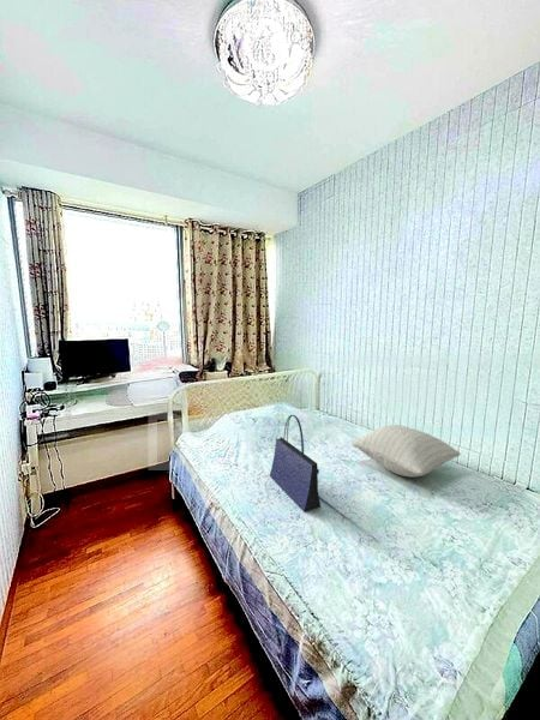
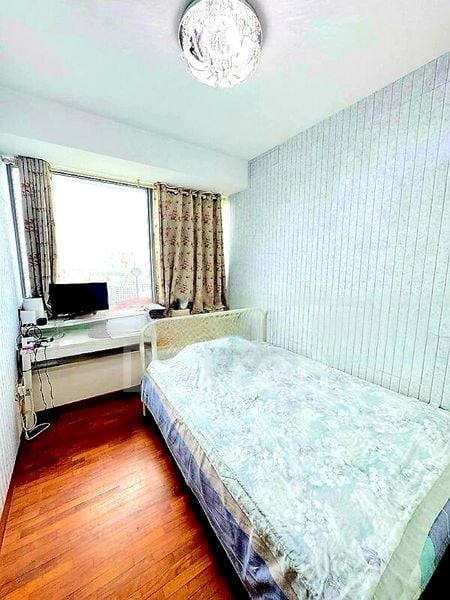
- pillow [350,424,462,478]
- tote bag [269,414,322,512]
